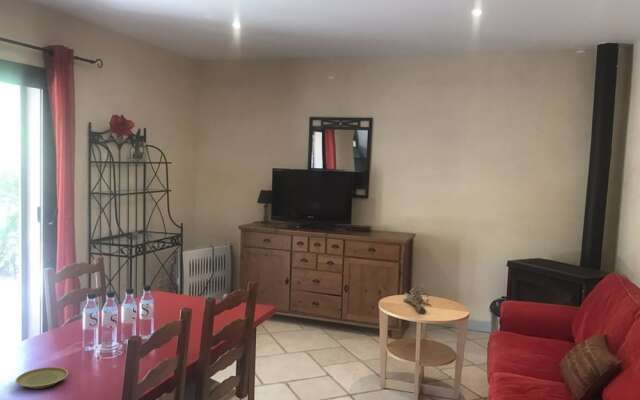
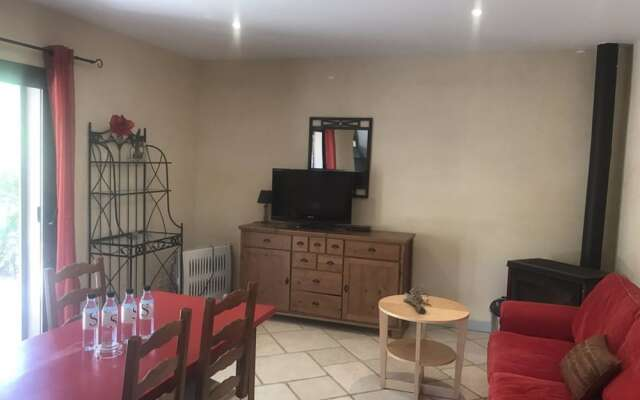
- plate [15,366,69,389]
